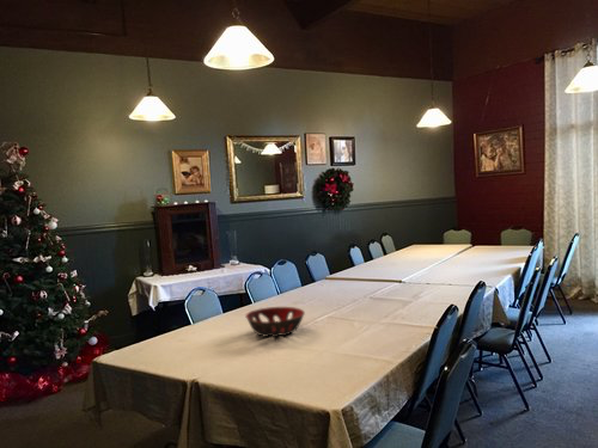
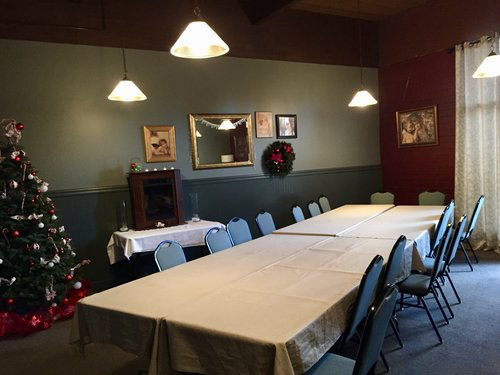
- decorative bowl [244,306,306,338]
